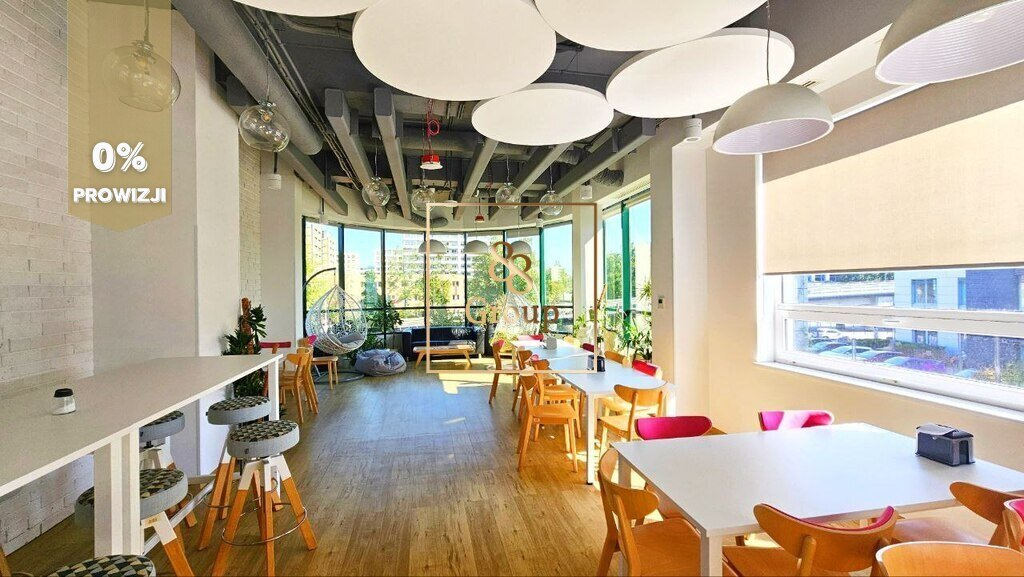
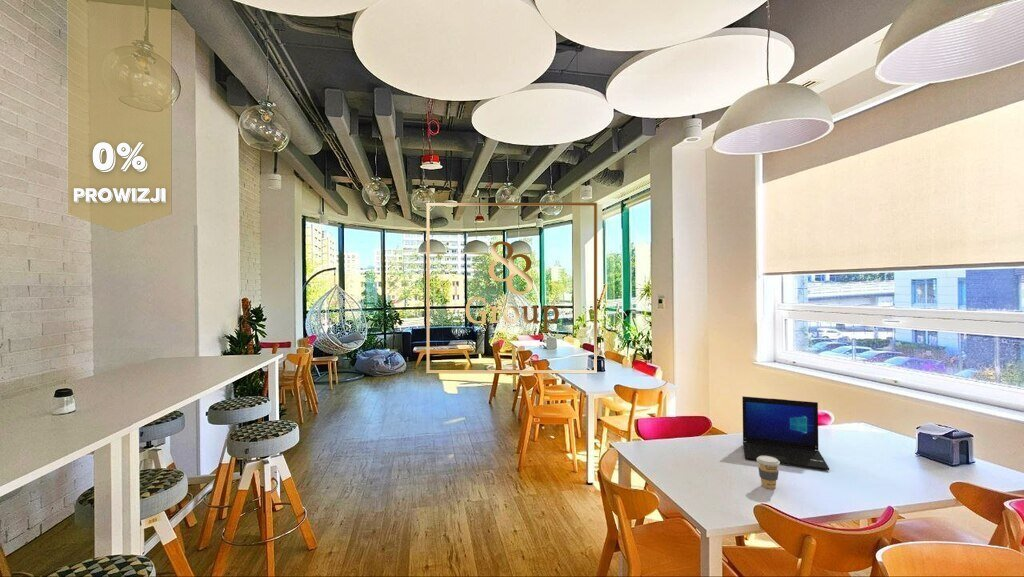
+ coffee cup [756,456,781,490]
+ laptop [741,395,830,471]
